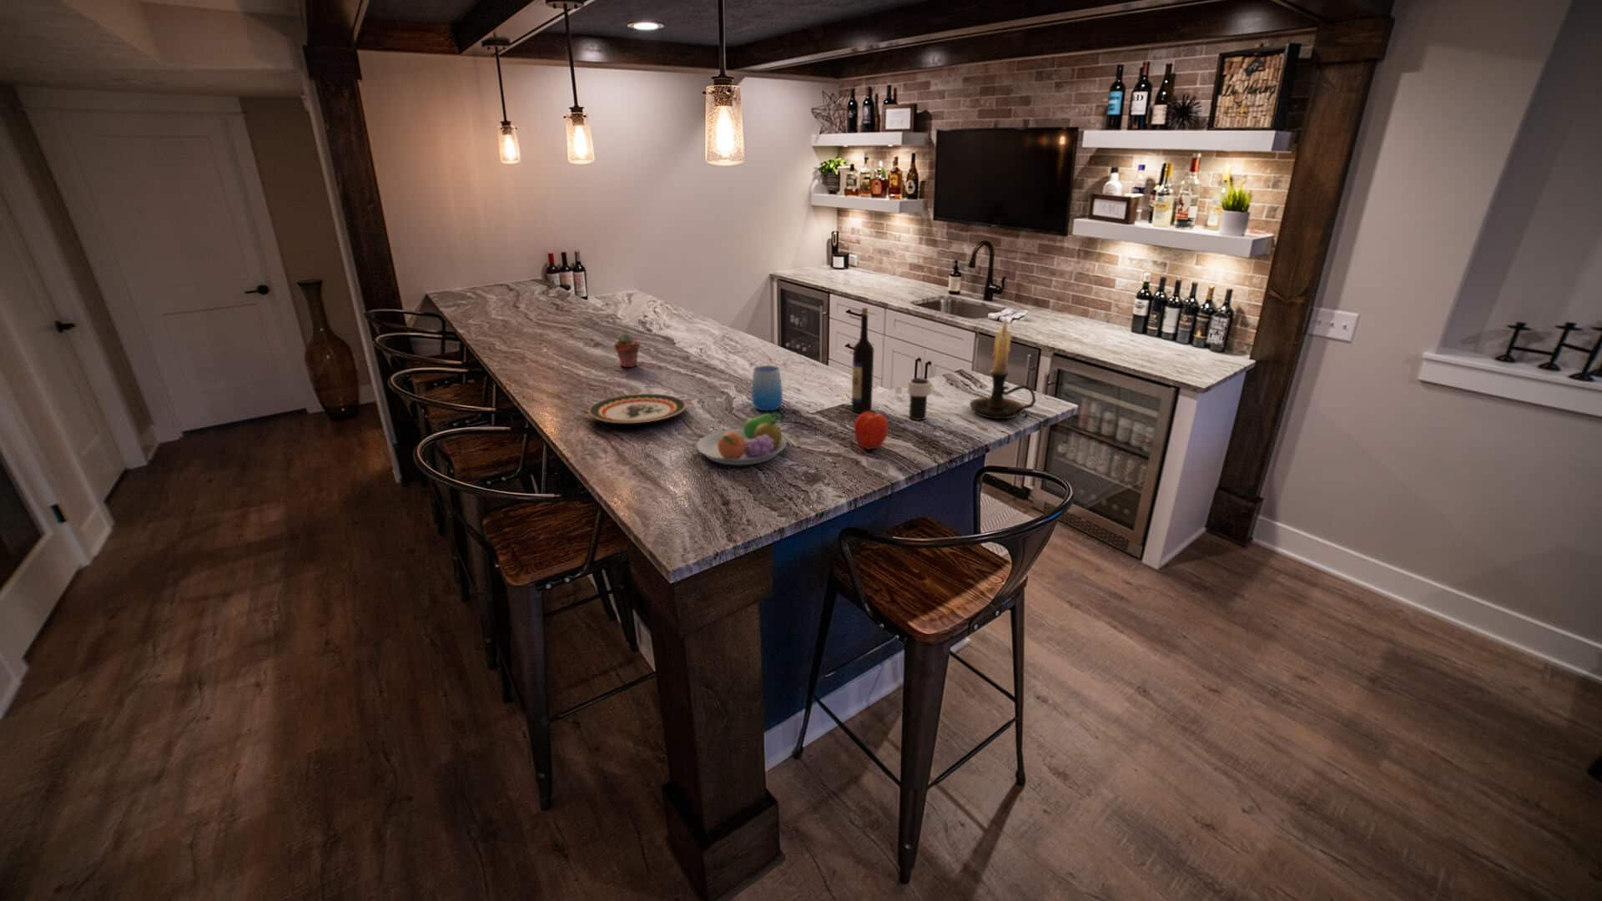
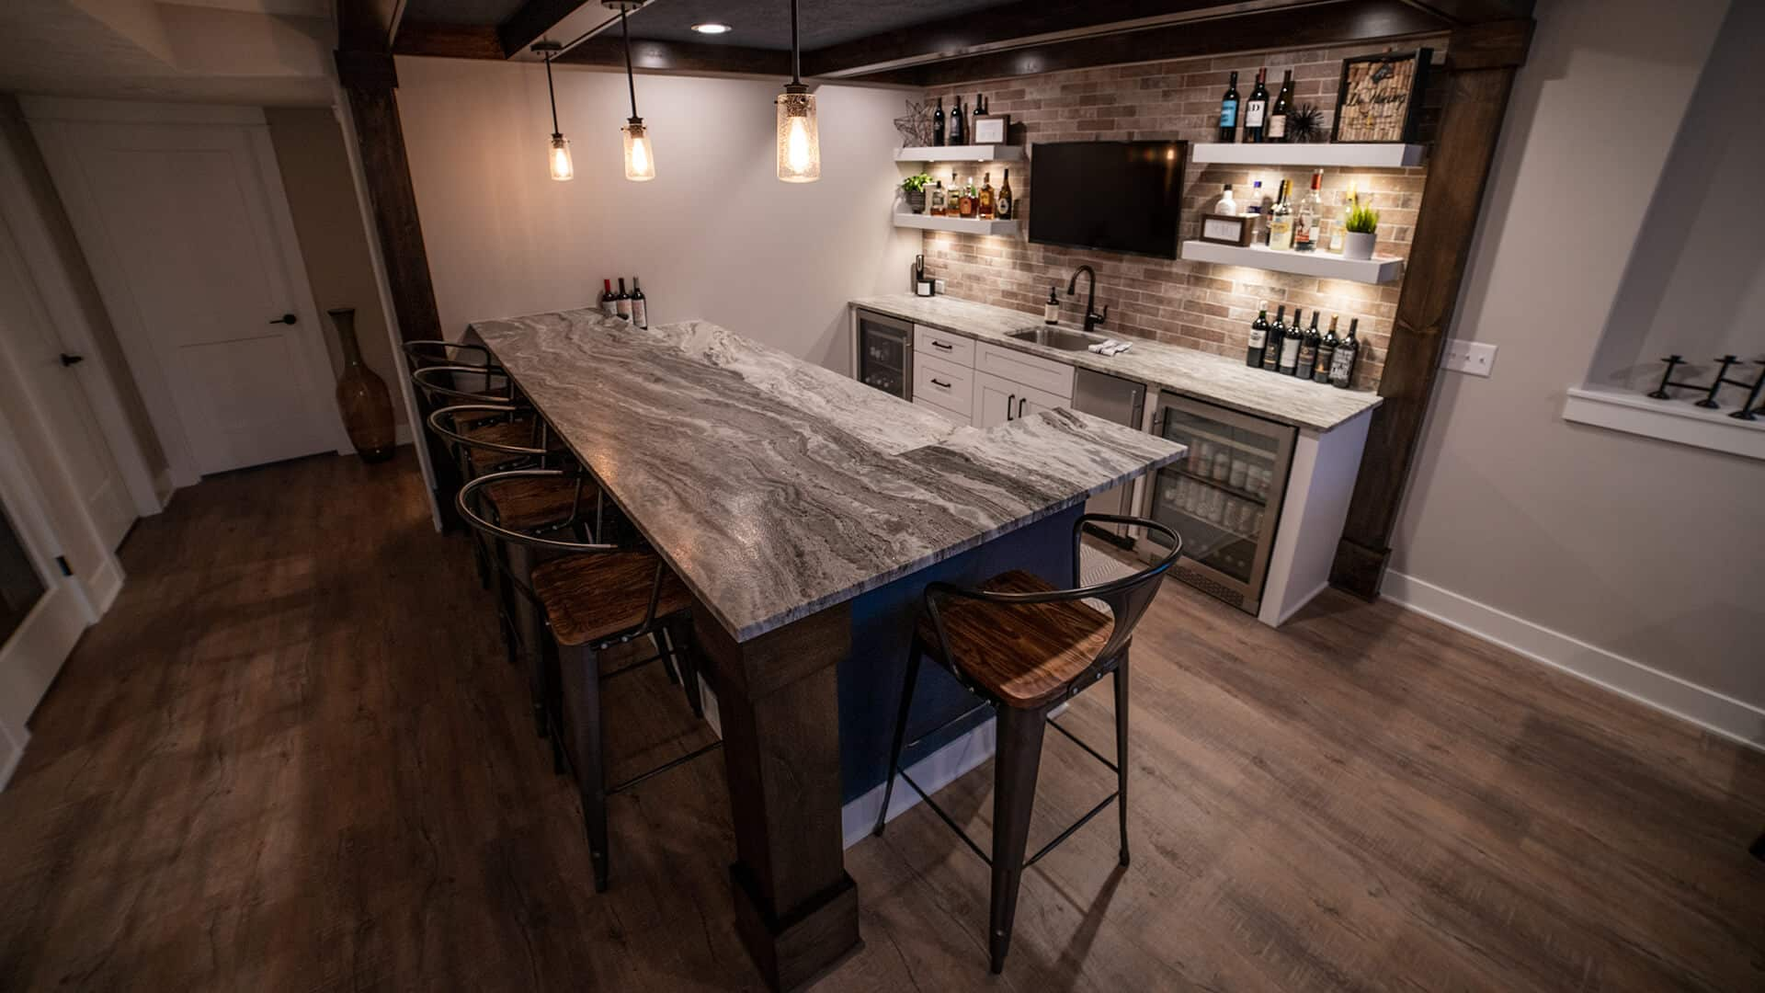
- potted succulent [613,332,640,367]
- plate [588,393,687,424]
- apple [854,409,889,450]
- candle holder [968,316,1036,419]
- wine bottle [851,307,875,414]
- cup [907,377,932,421]
- cup [750,364,783,411]
- fruit bowl [695,413,788,466]
